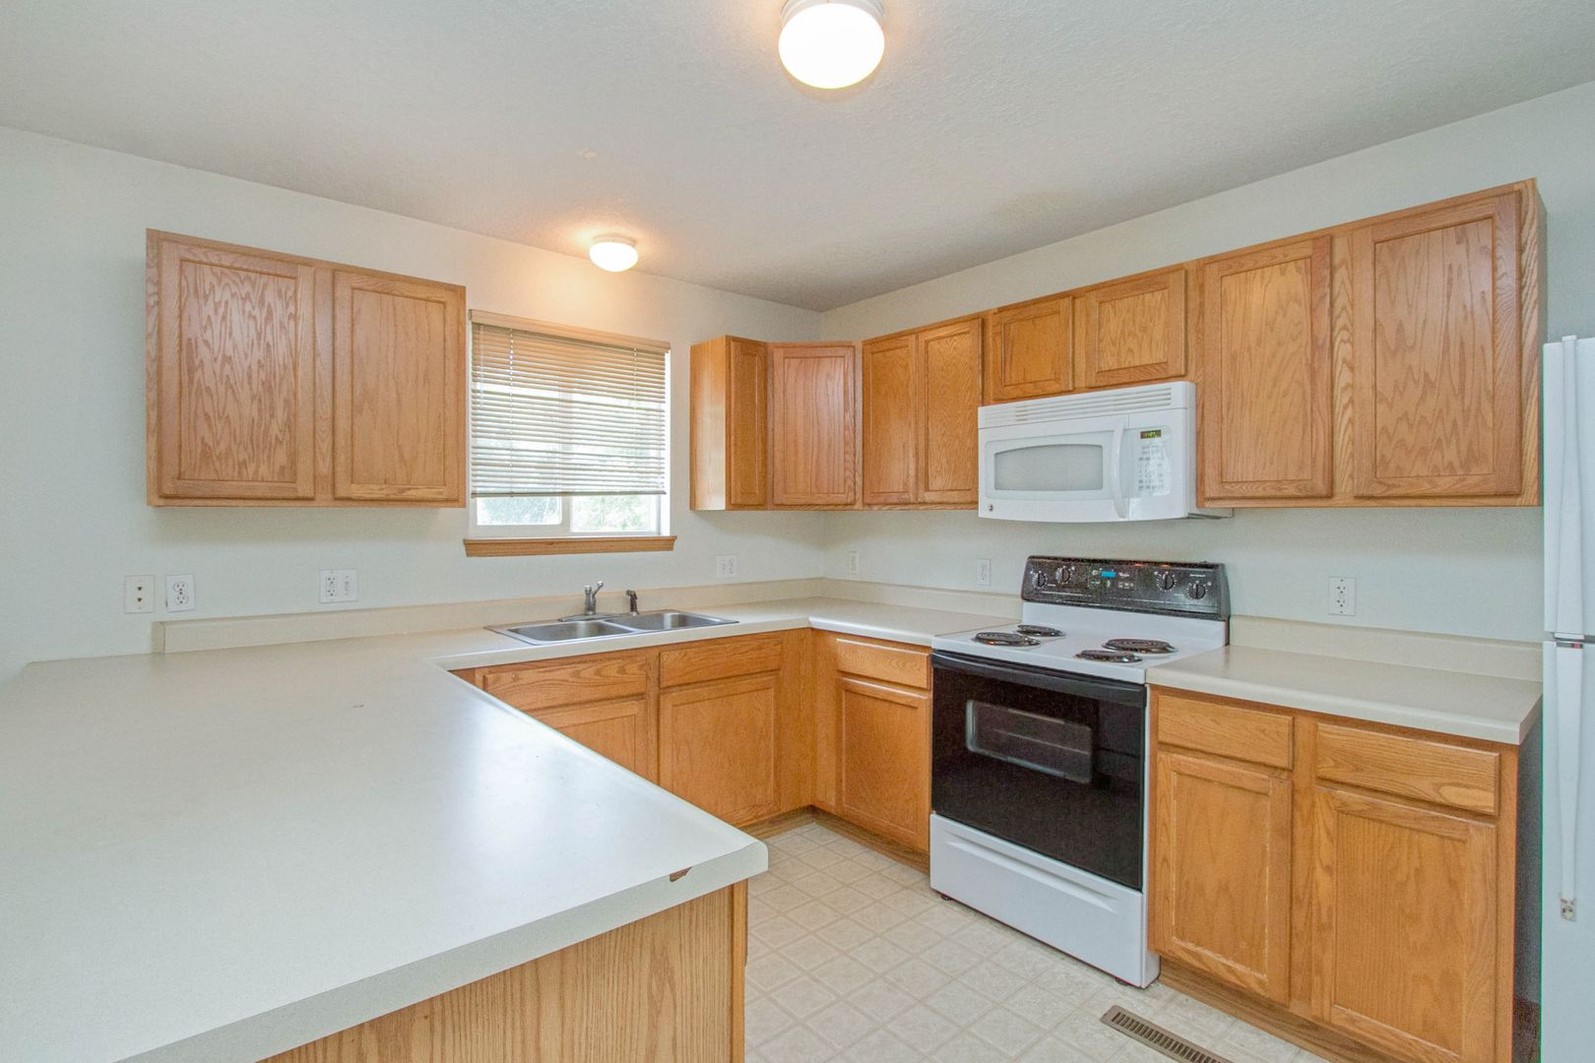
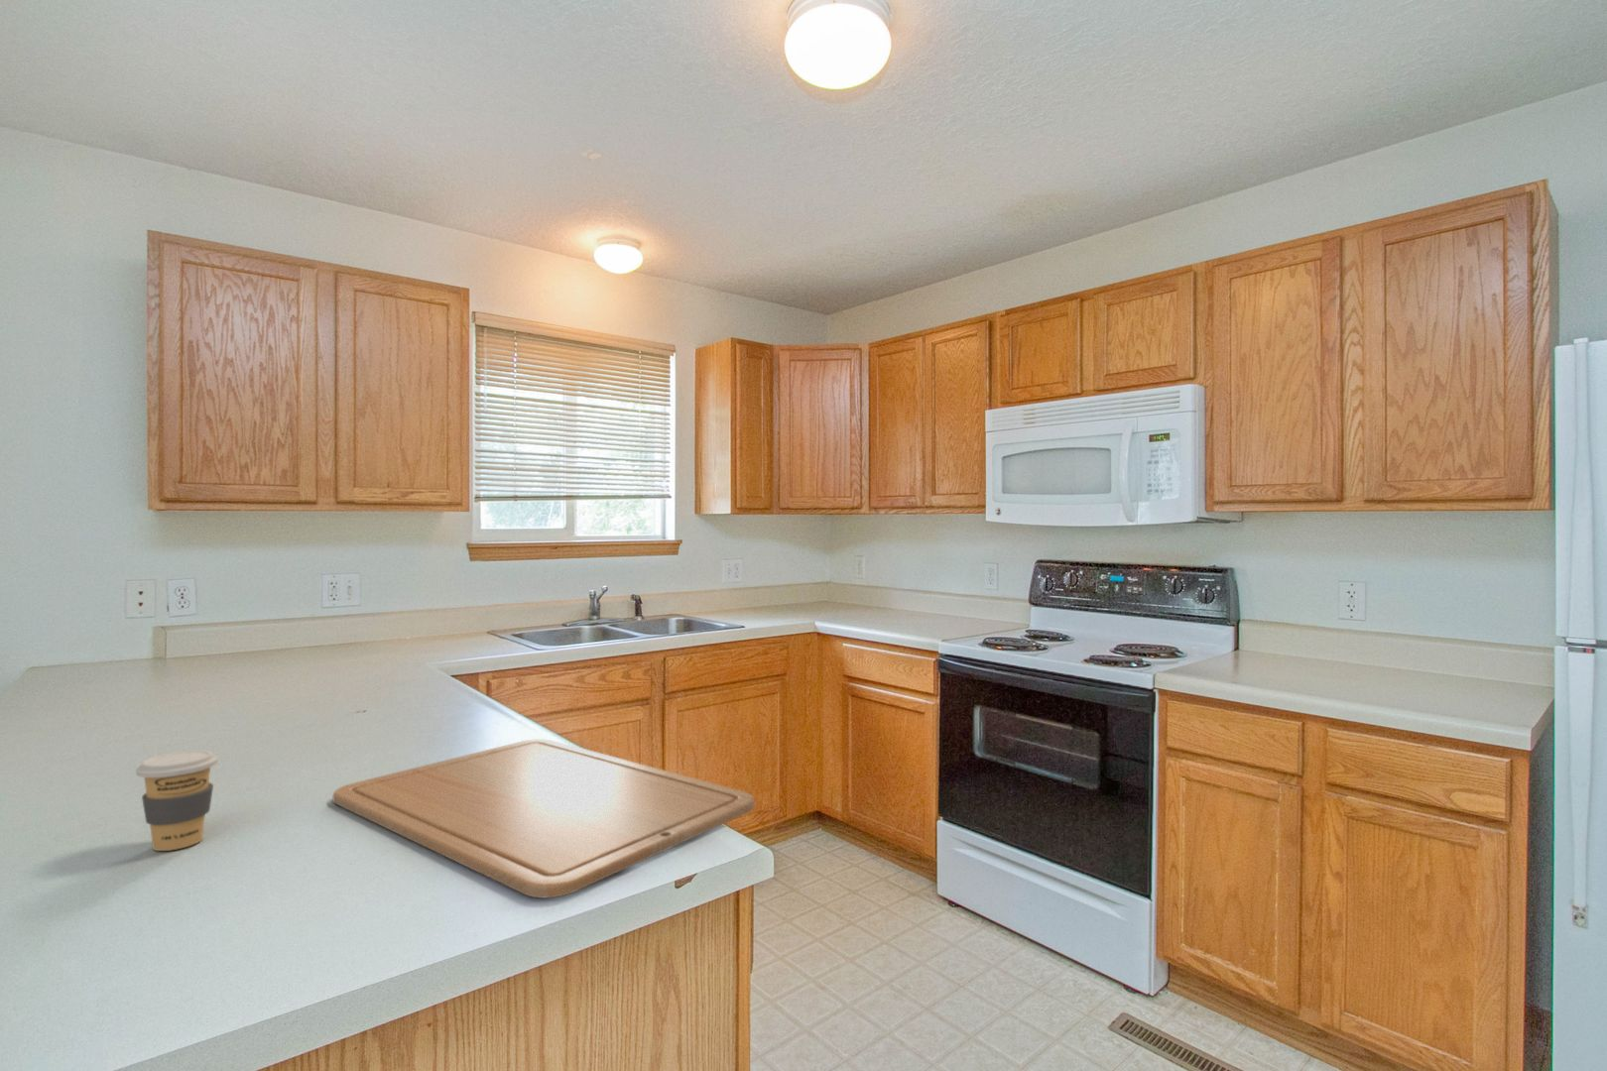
+ coffee cup [135,748,219,852]
+ chopping board [332,738,754,899]
